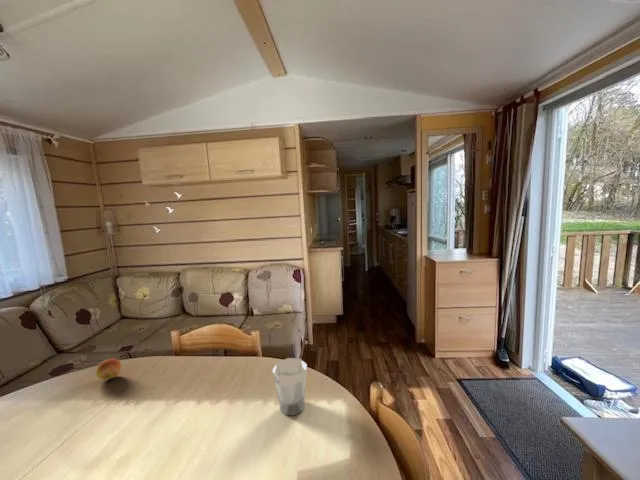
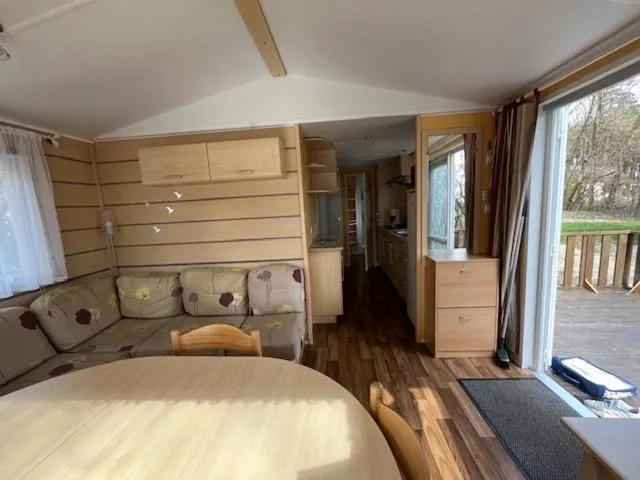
- apple [95,358,123,381]
- drinking glass [271,357,308,416]
